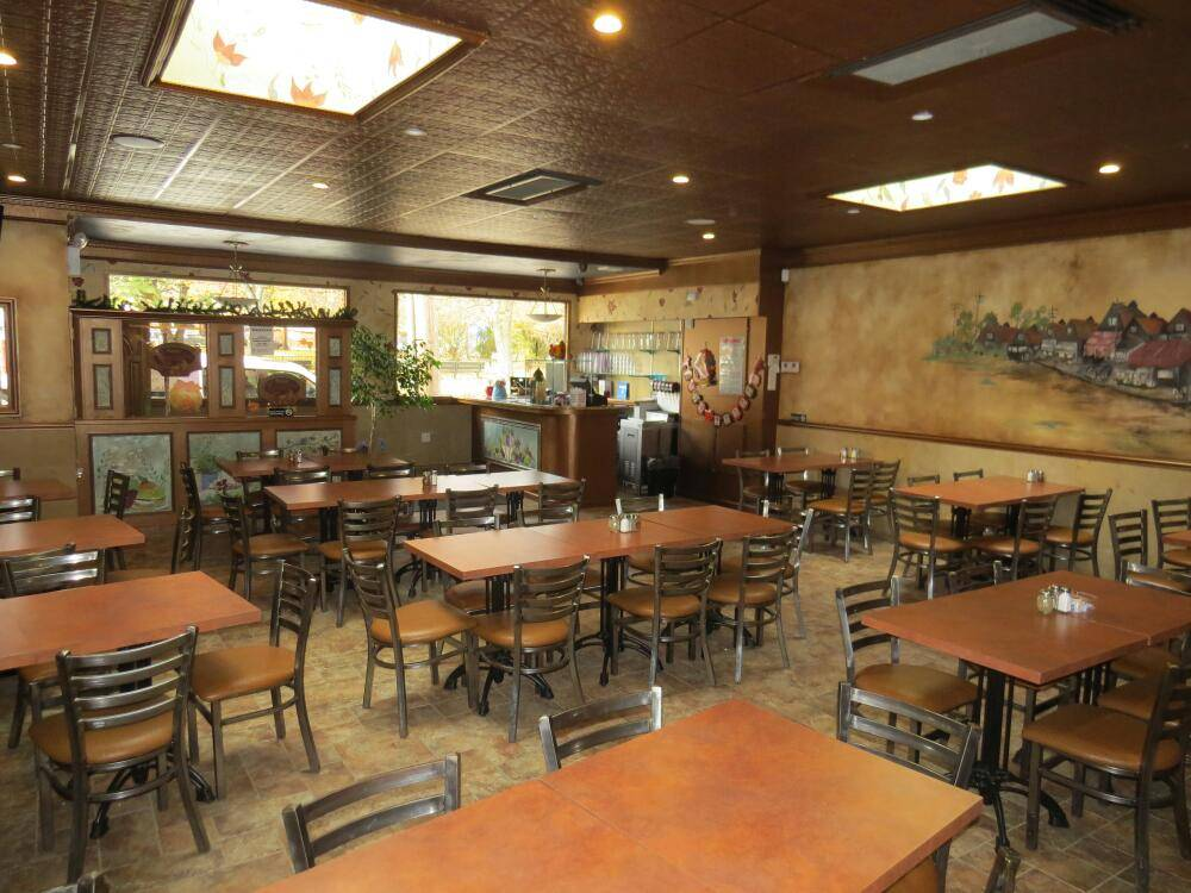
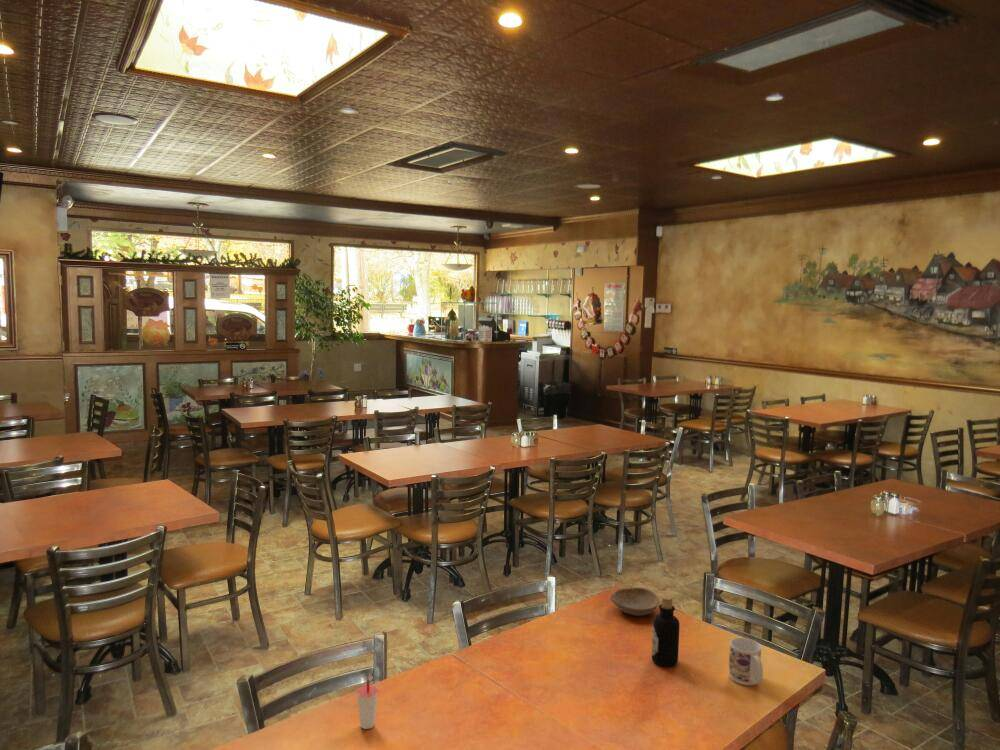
+ mug [728,637,764,686]
+ bottle [651,594,681,668]
+ cup [355,678,379,730]
+ bowl [609,587,660,617]
